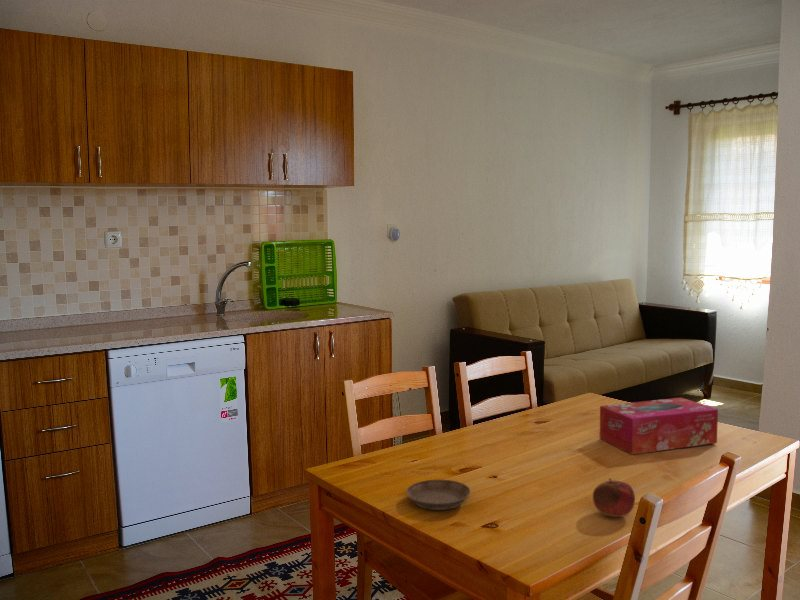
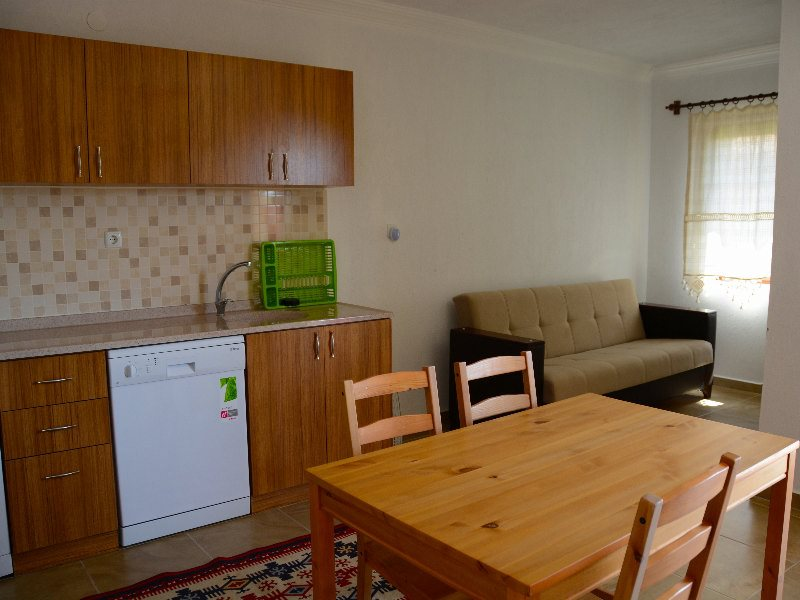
- tissue box [599,397,719,455]
- fruit [592,477,636,518]
- saucer [405,478,472,511]
